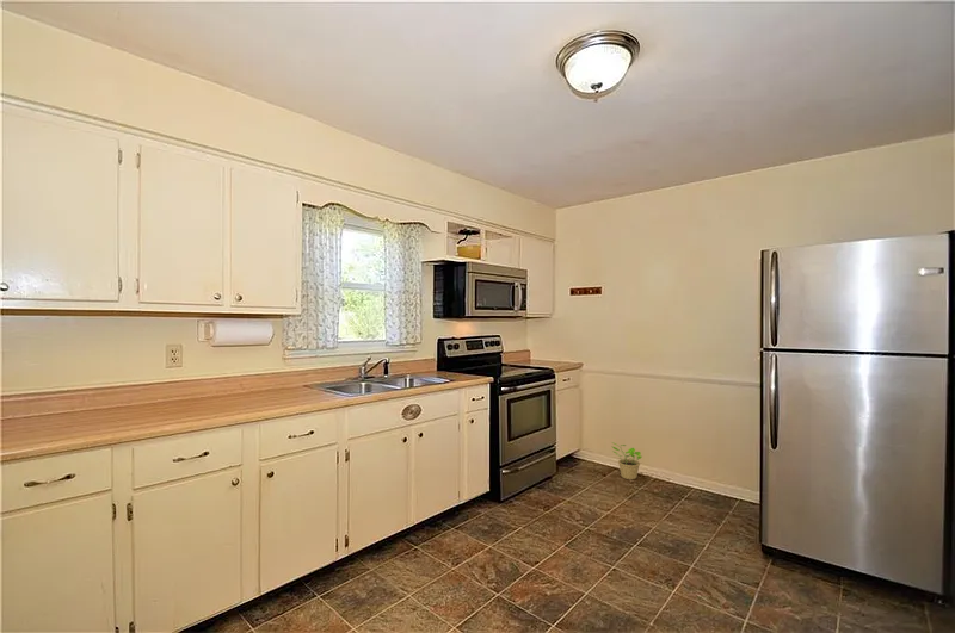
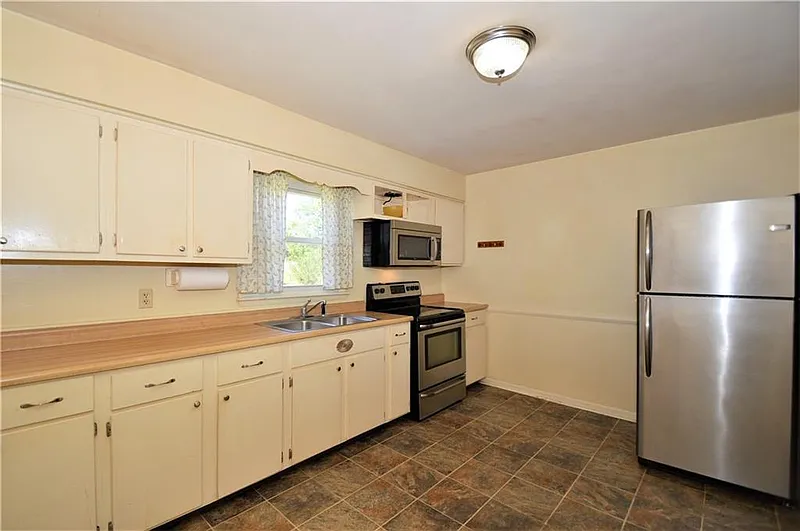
- potted plant [610,441,643,480]
